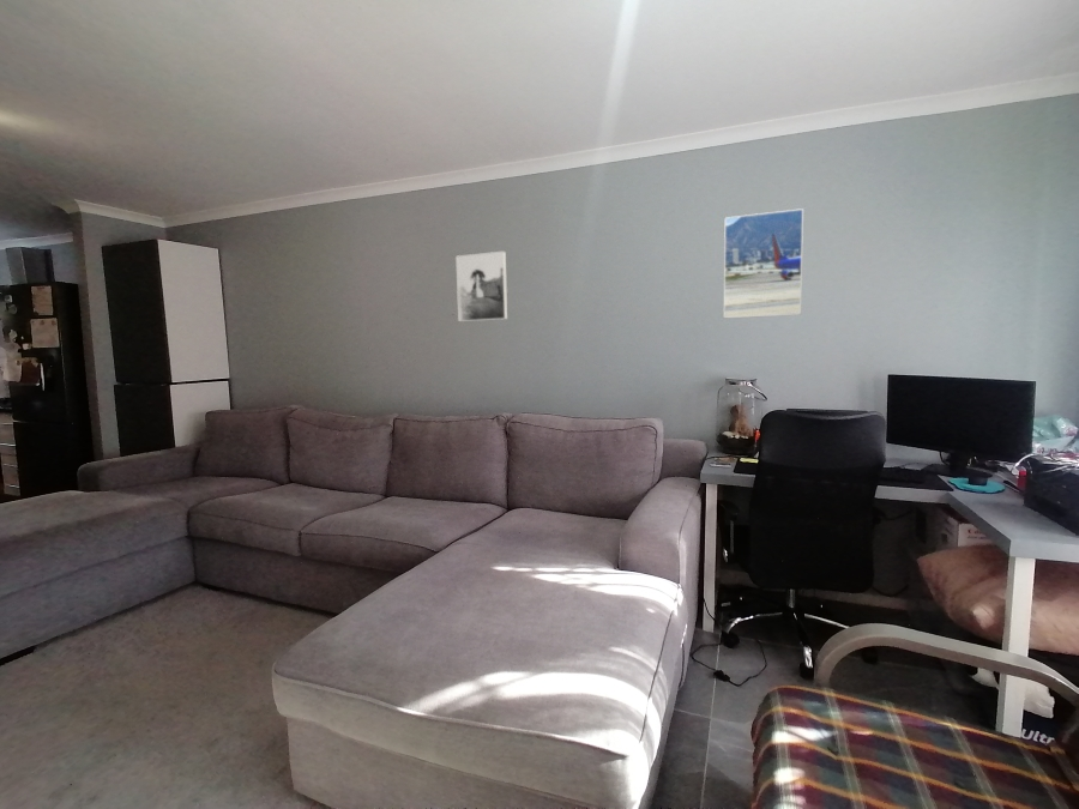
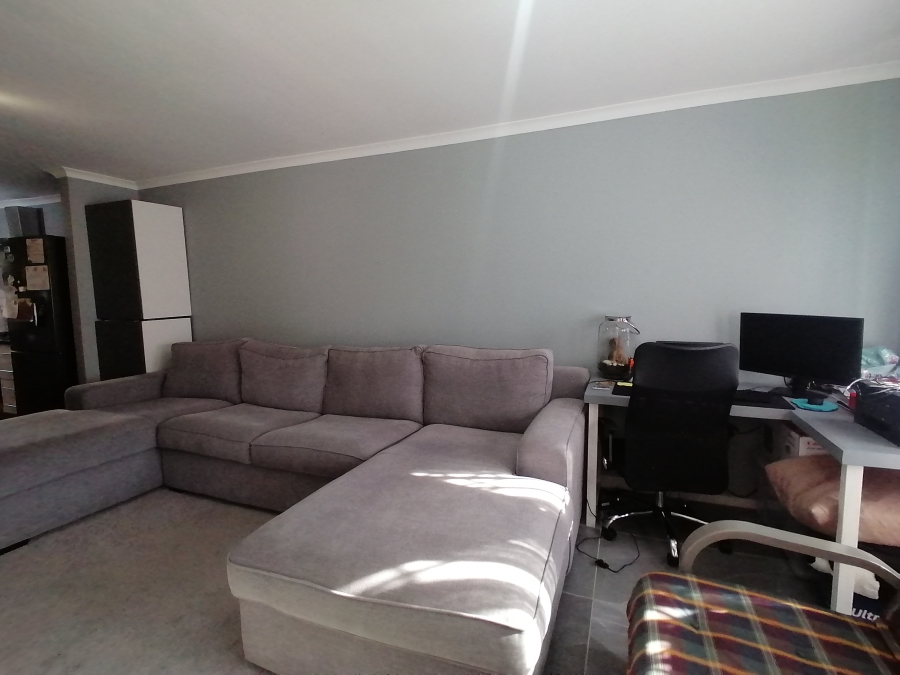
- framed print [454,250,508,322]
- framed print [723,207,804,319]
